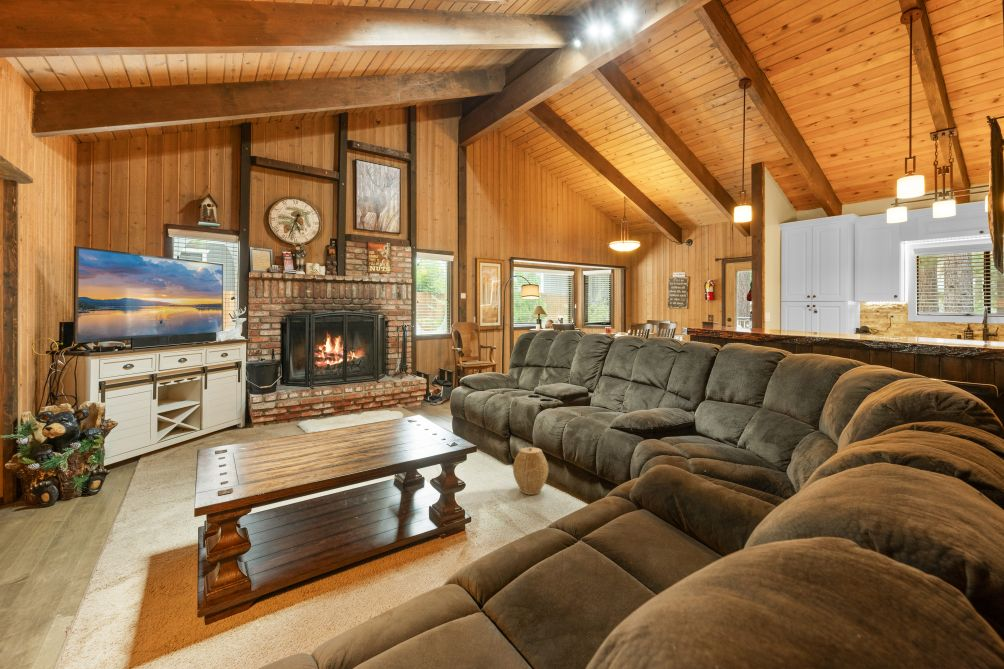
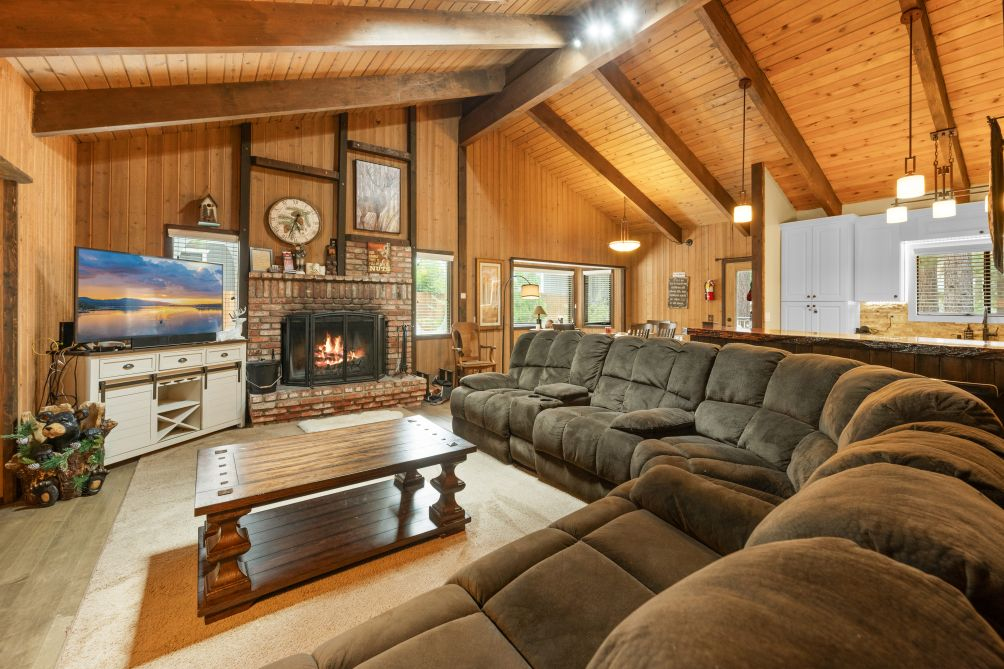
- woven basket [512,446,549,496]
